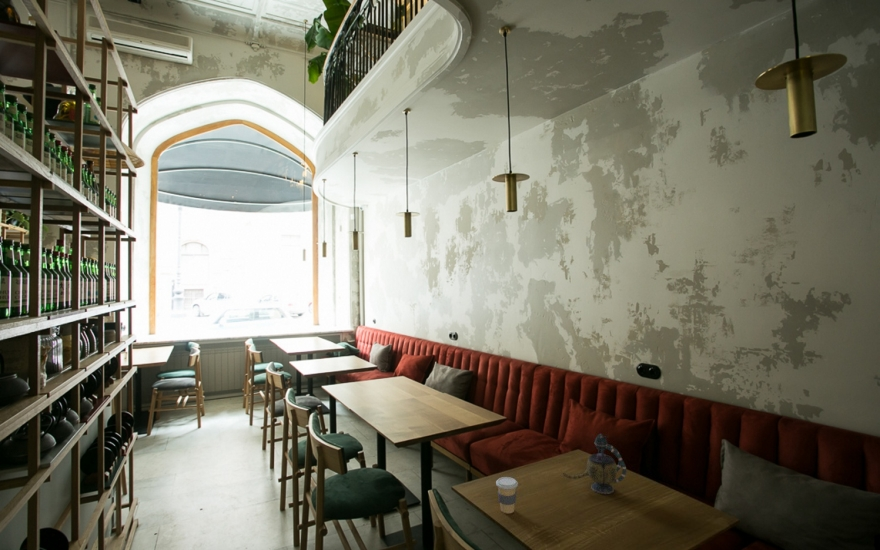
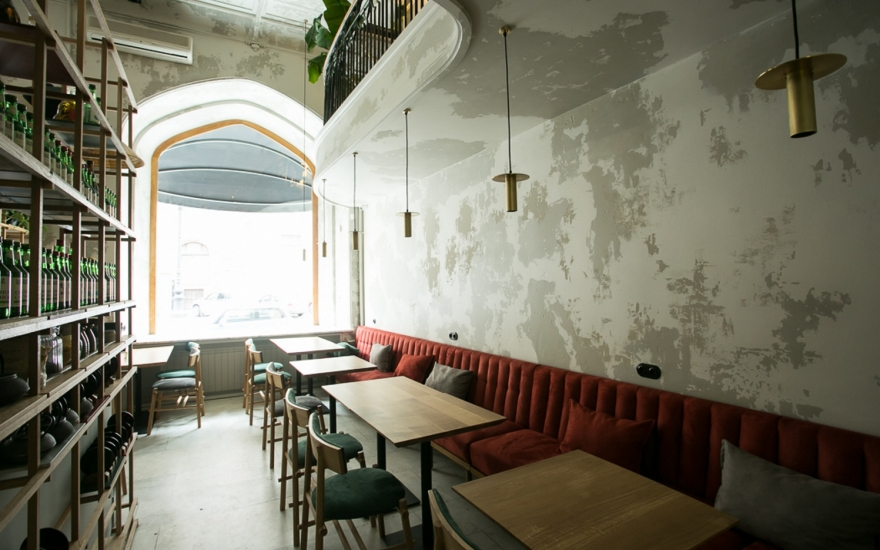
- coffee cup [495,476,519,514]
- teapot [562,433,627,495]
